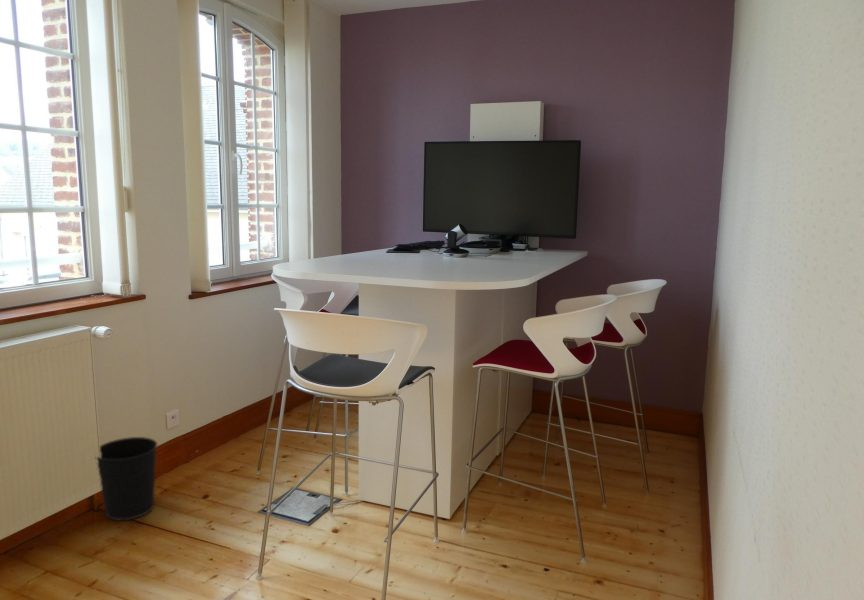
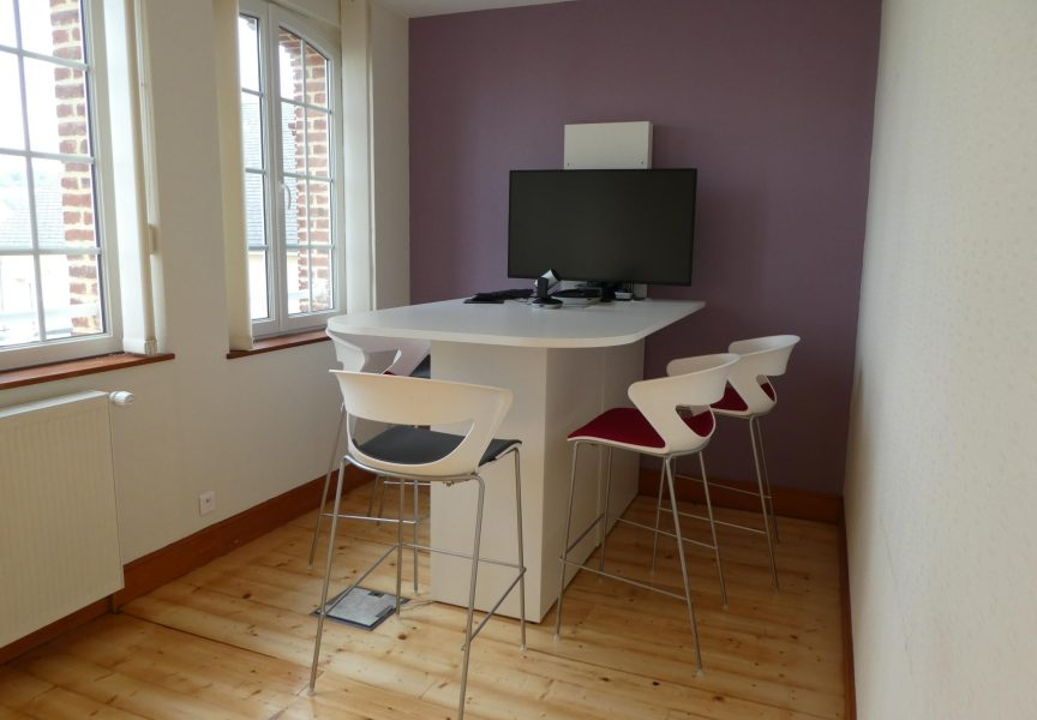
- wastebasket [96,436,158,522]
